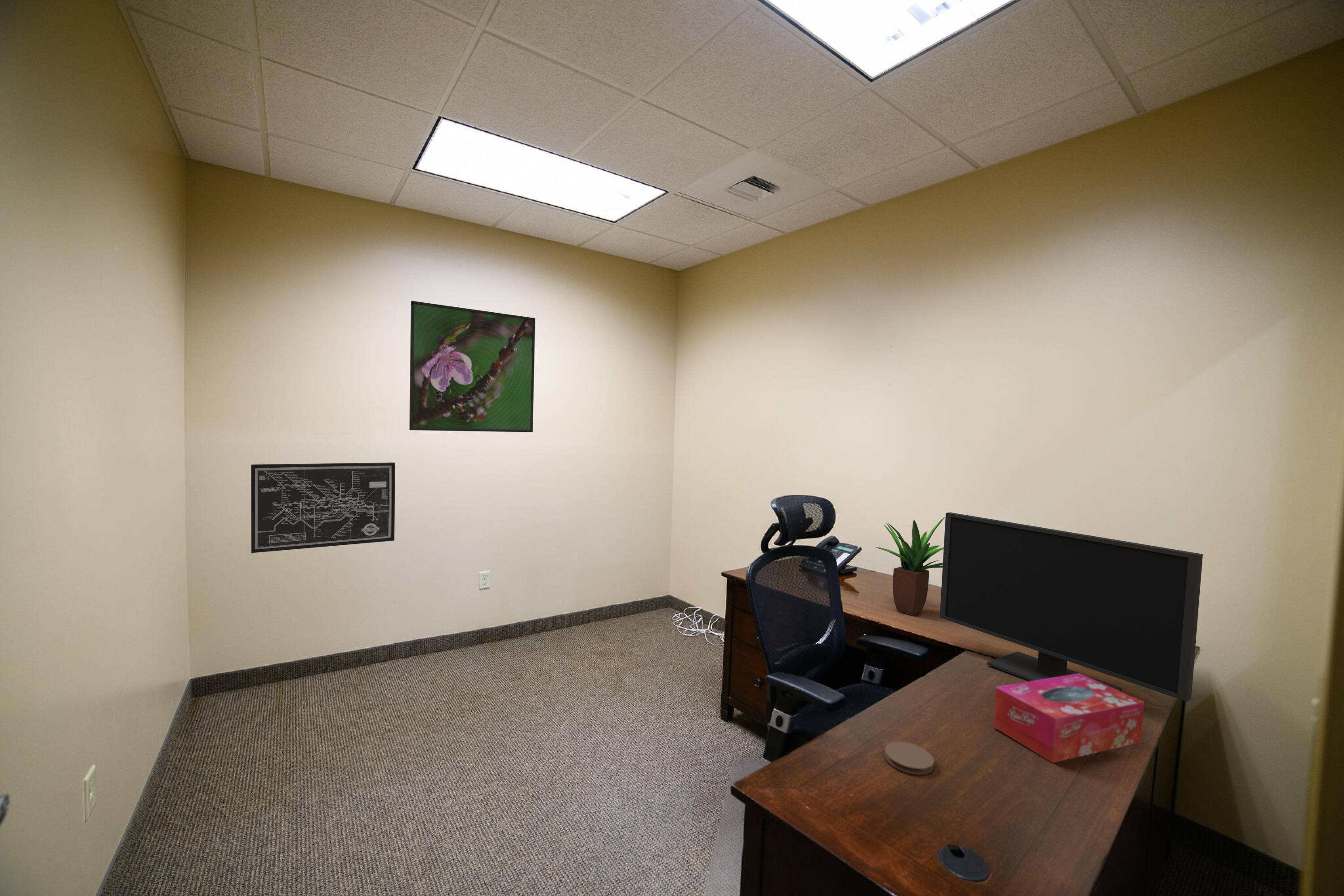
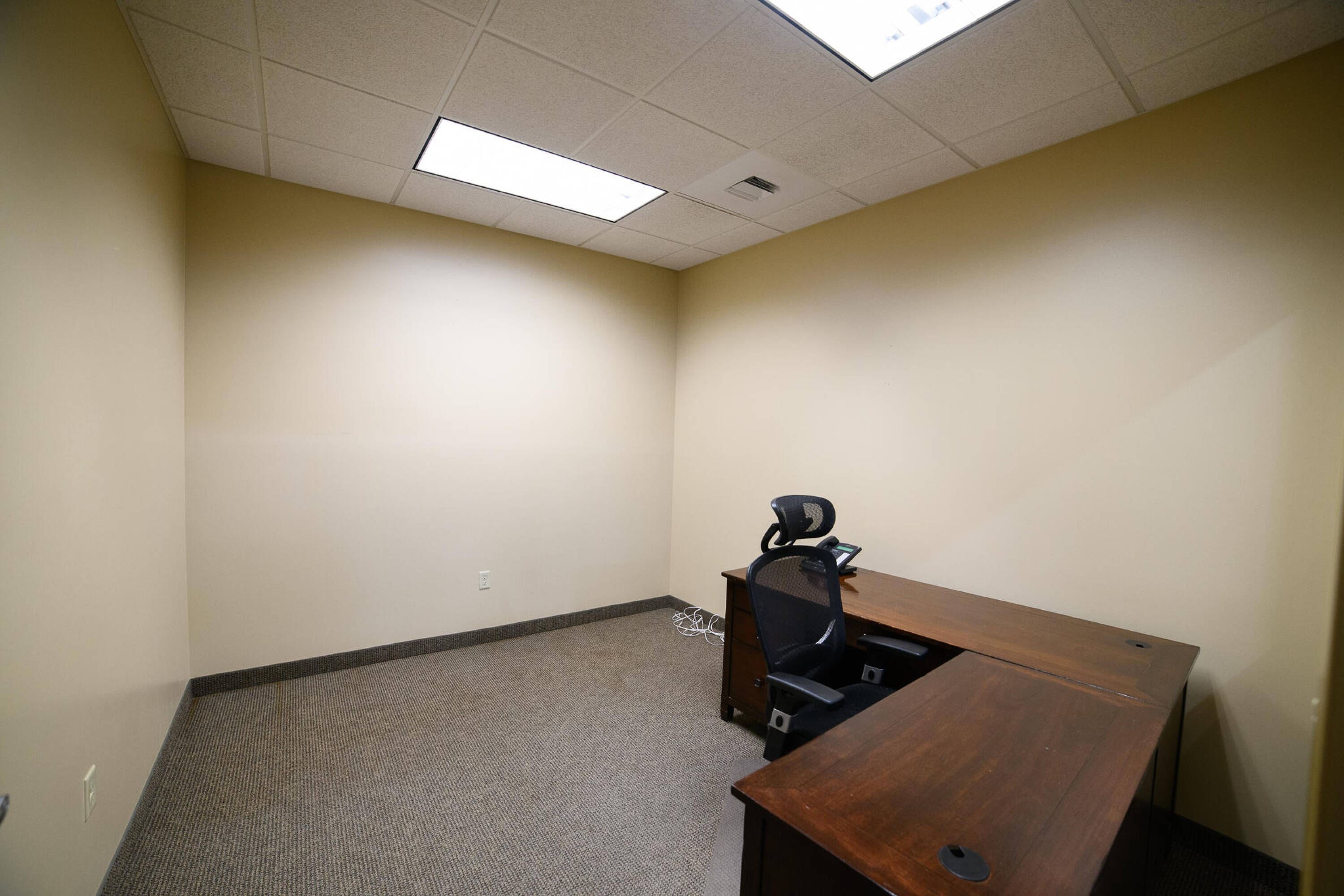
- wall art [251,462,396,553]
- coaster [884,741,935,775]
- potted plant [875,517,945,616]
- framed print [409,301,536,433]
- monitor [939,512,1203,702]
- tissue box [993,674,1145,763]
